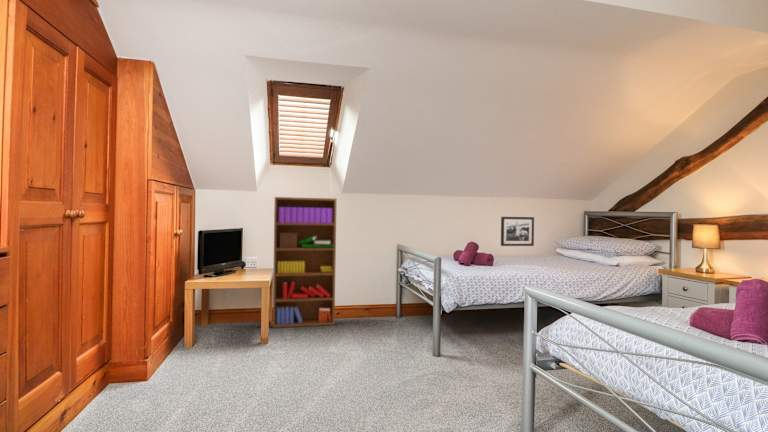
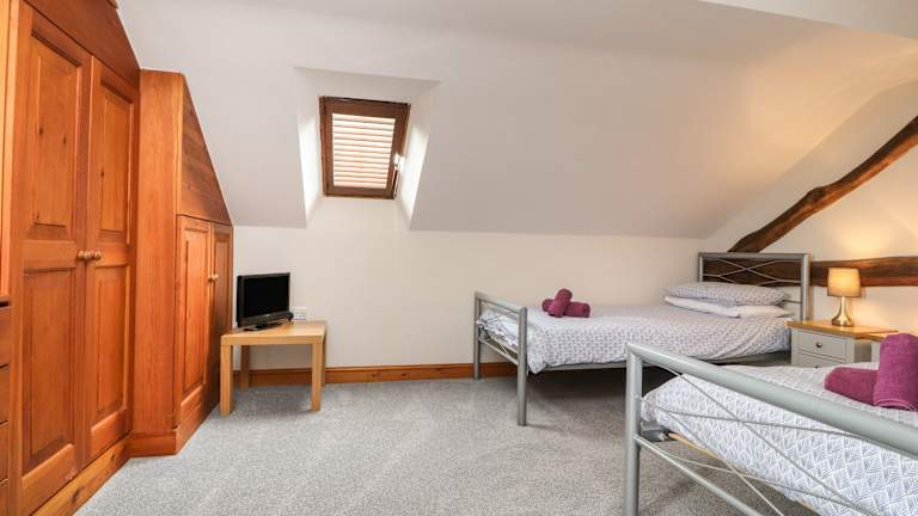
- picture frame [500,216,535,247]
- bookshelf [272,196,337,329]
